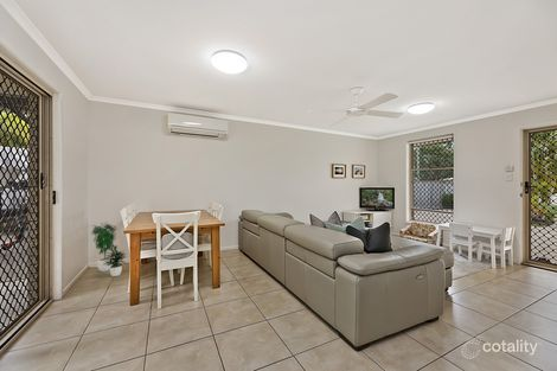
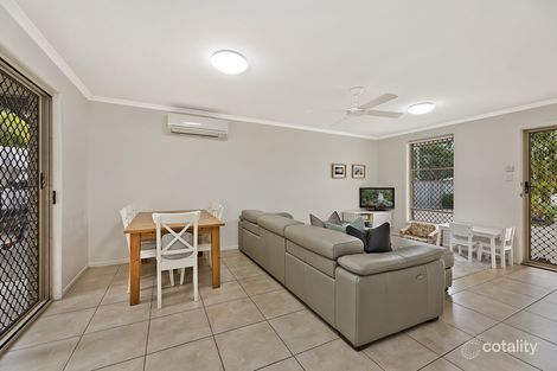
- potted plant [90,220,127,277]
